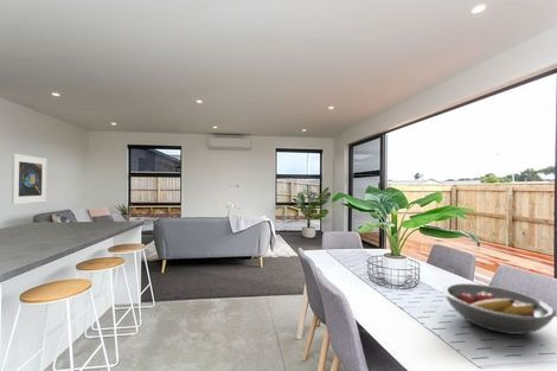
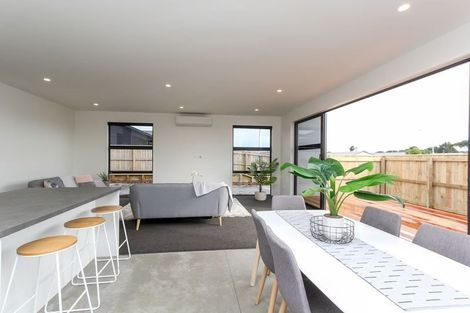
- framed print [11,153,47,205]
- fruit bowl [442,282,557,335]
